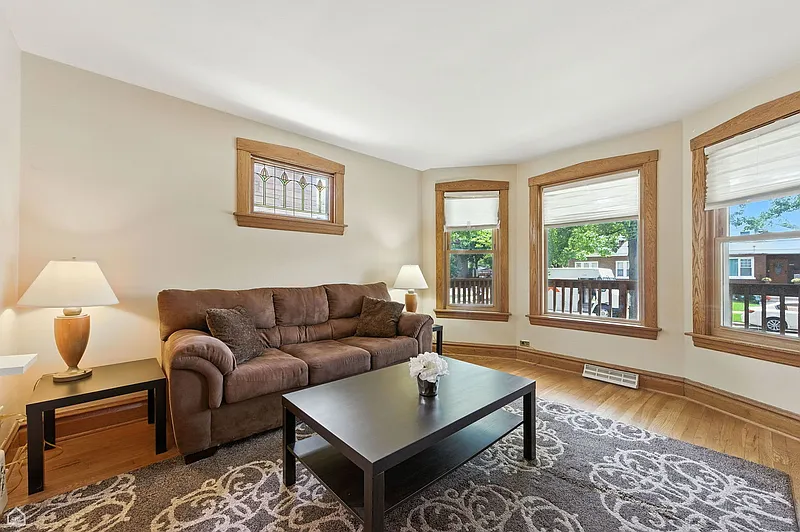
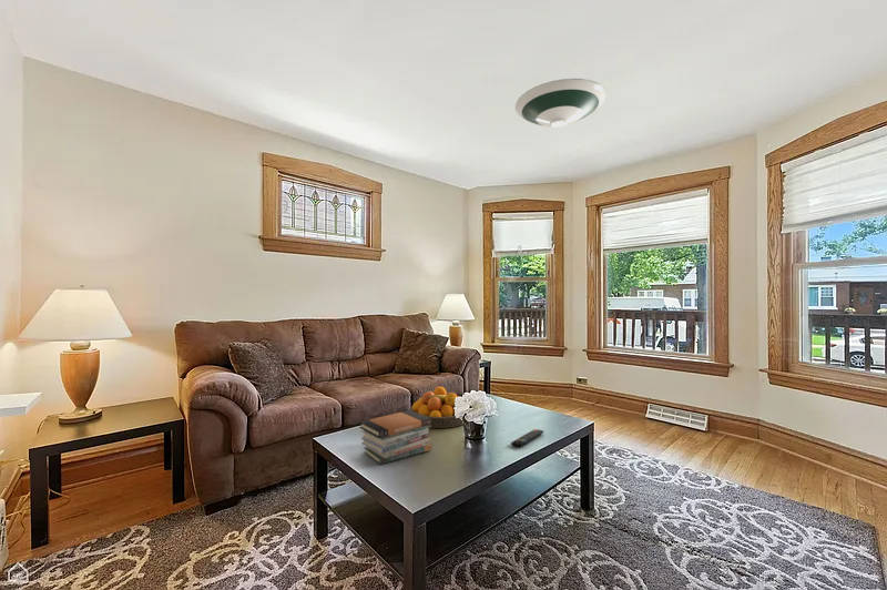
+ remote control [510,428,544,448]
+ book stack [358,409,432,466]
+ fruit bowl [409,386,463,429]
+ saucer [514,78,608,129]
